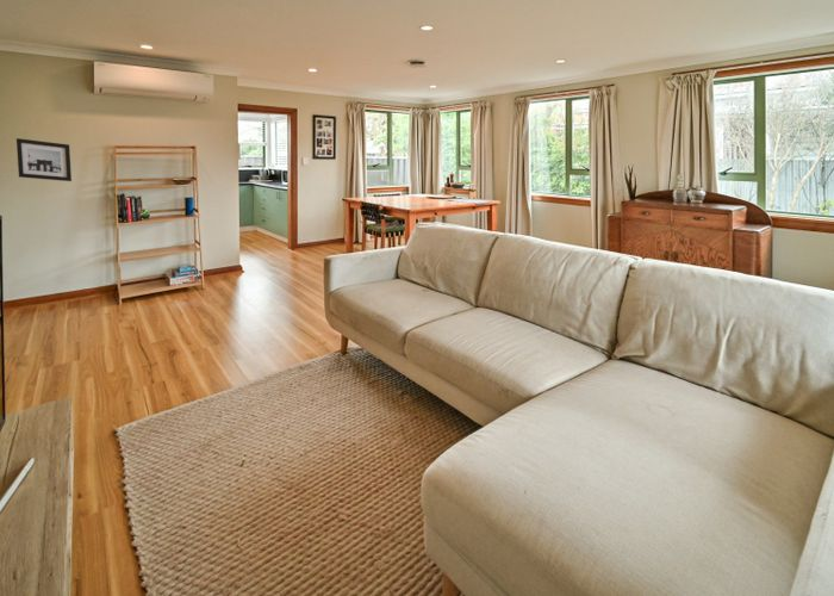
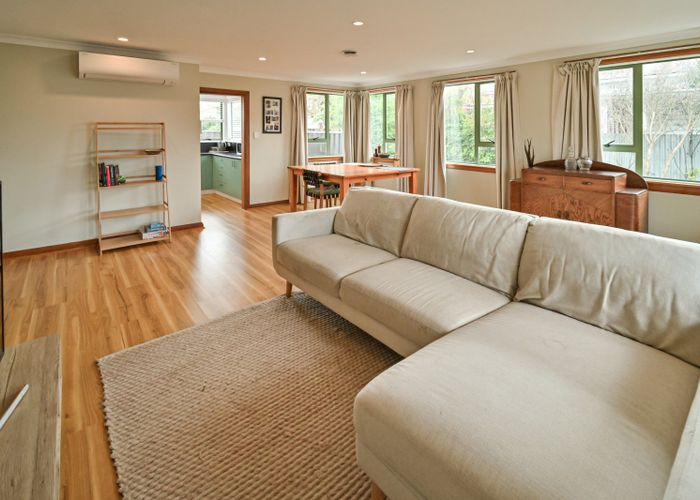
- wall art [15,137,73,182]
